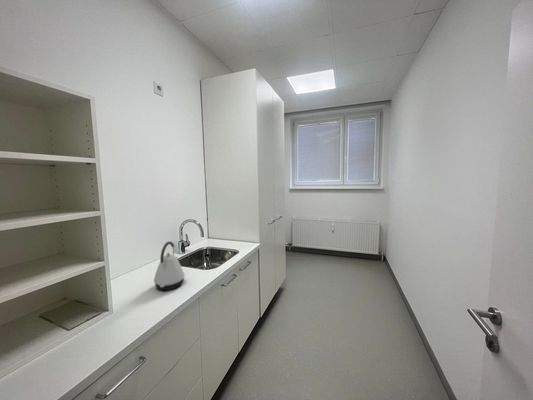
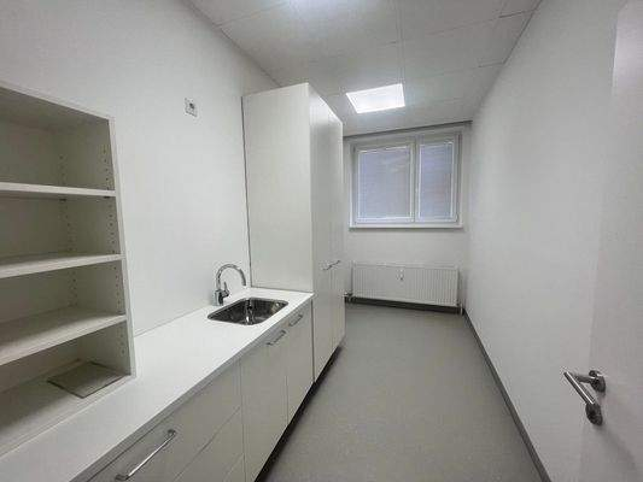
- kettle [153,241,186,291]
